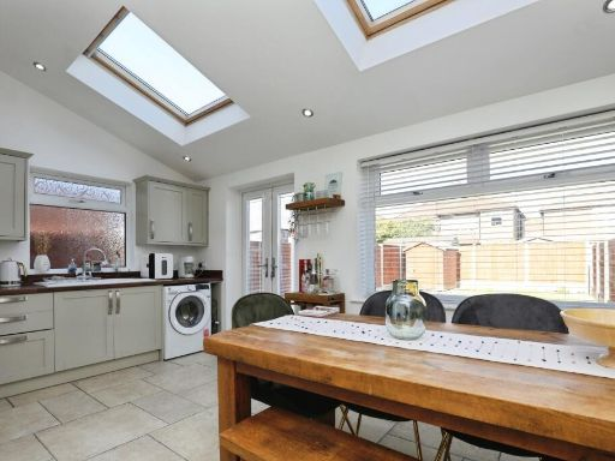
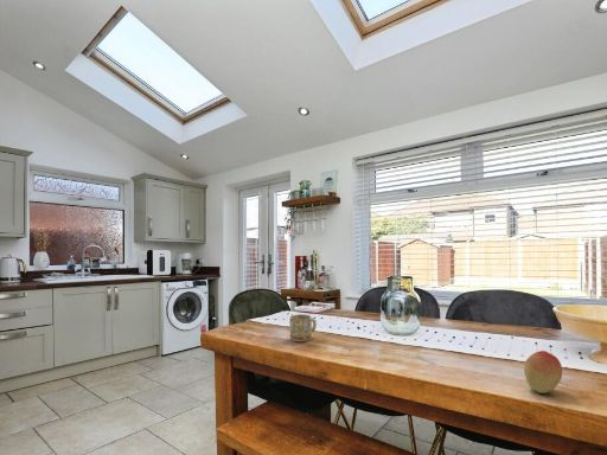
+ mug [288,313,318,342]
+ fruit [523,350,563,395]
